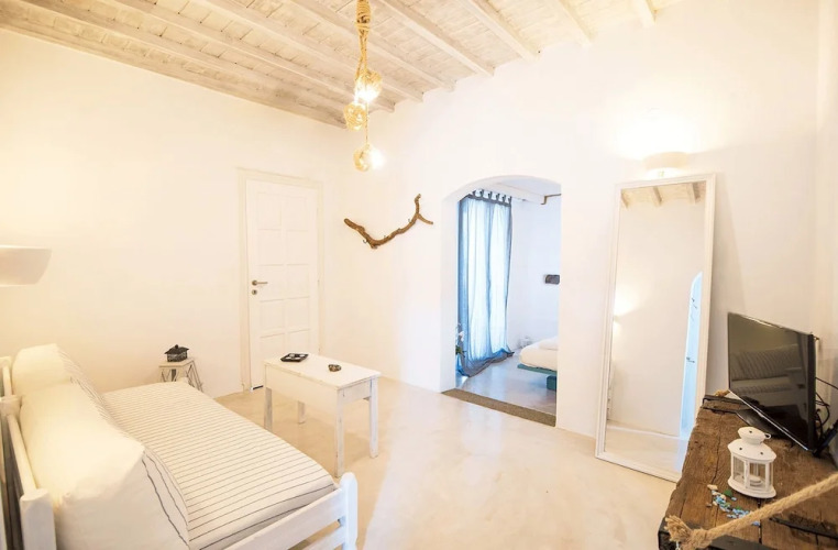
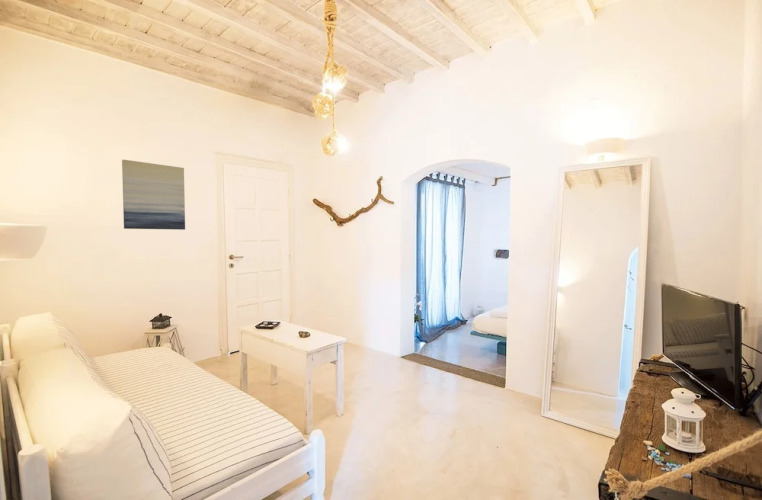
+ wall art [121,159,186,231]
